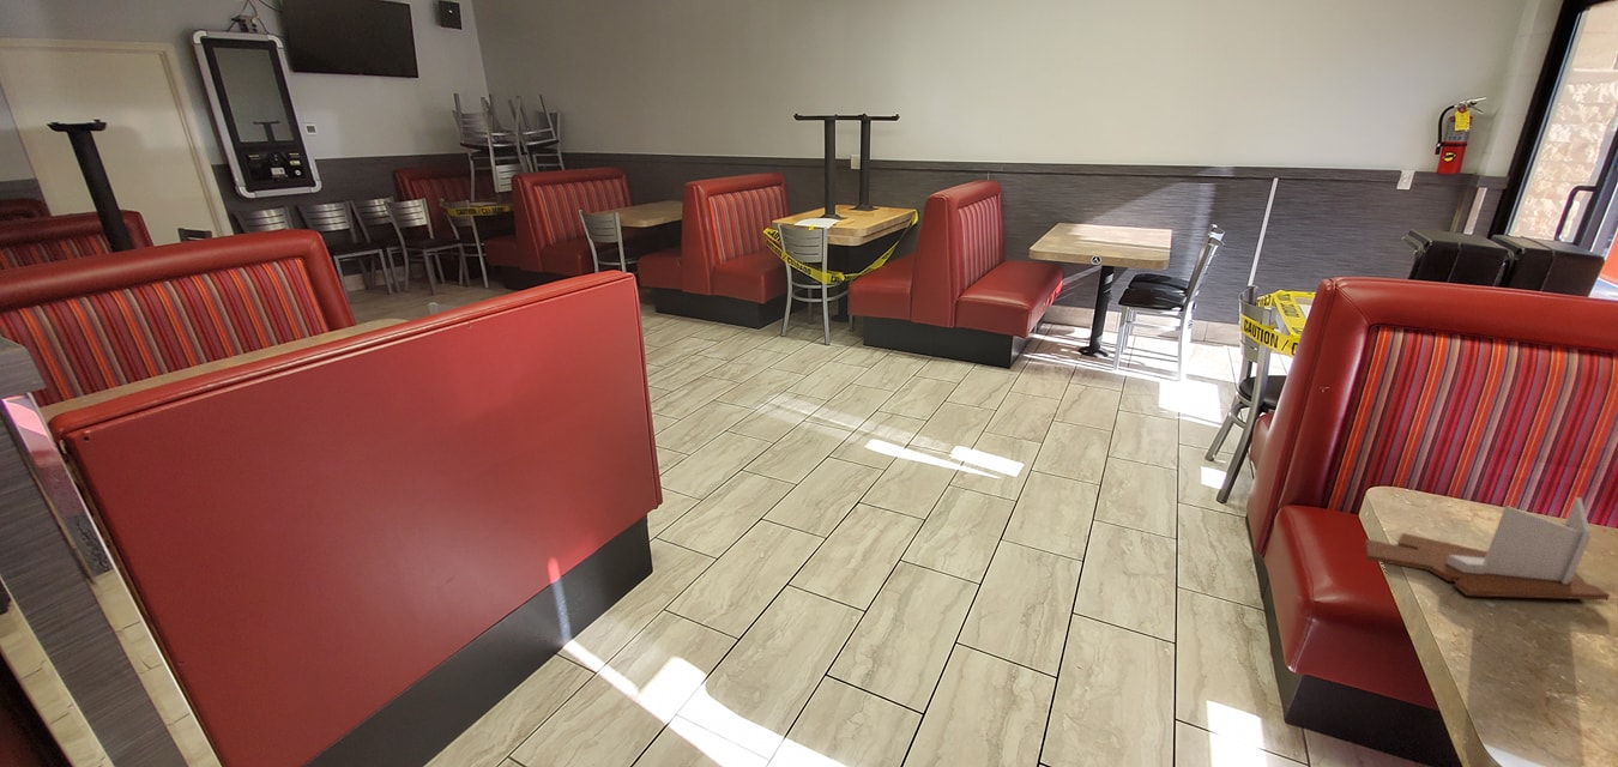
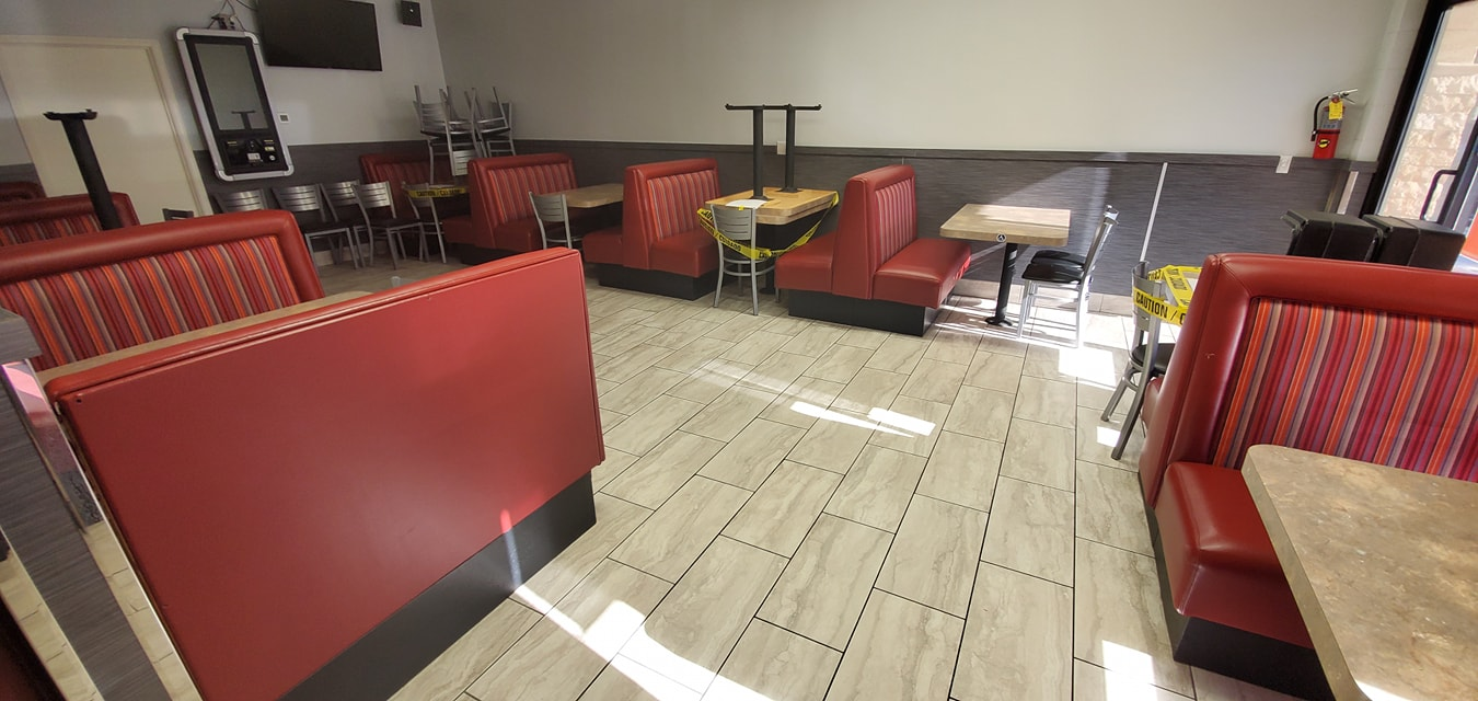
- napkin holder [1364,496,1611,600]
